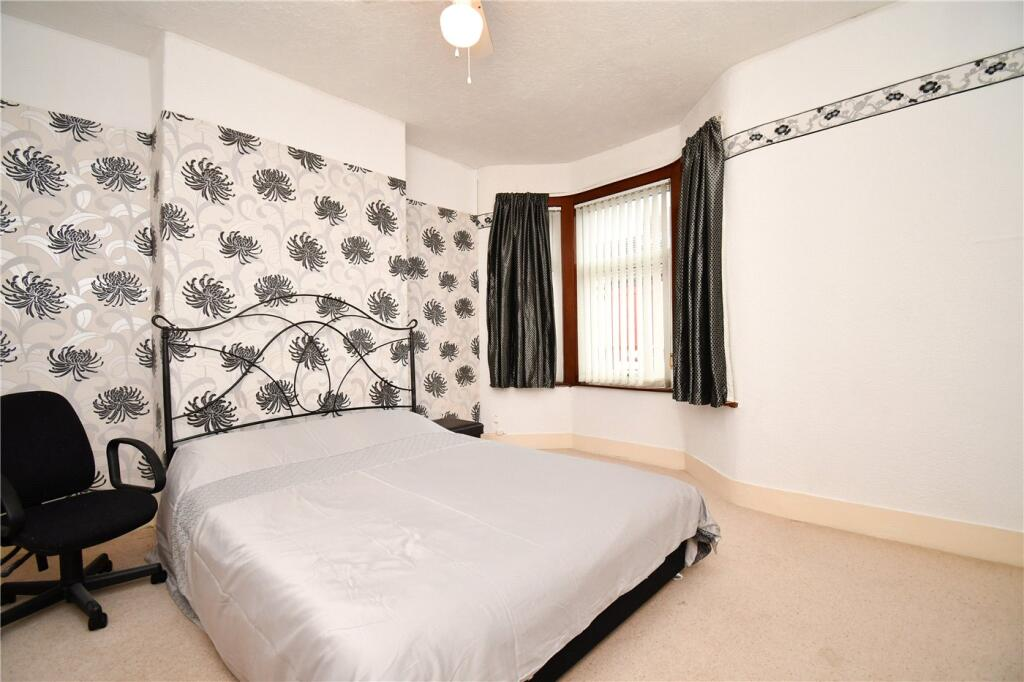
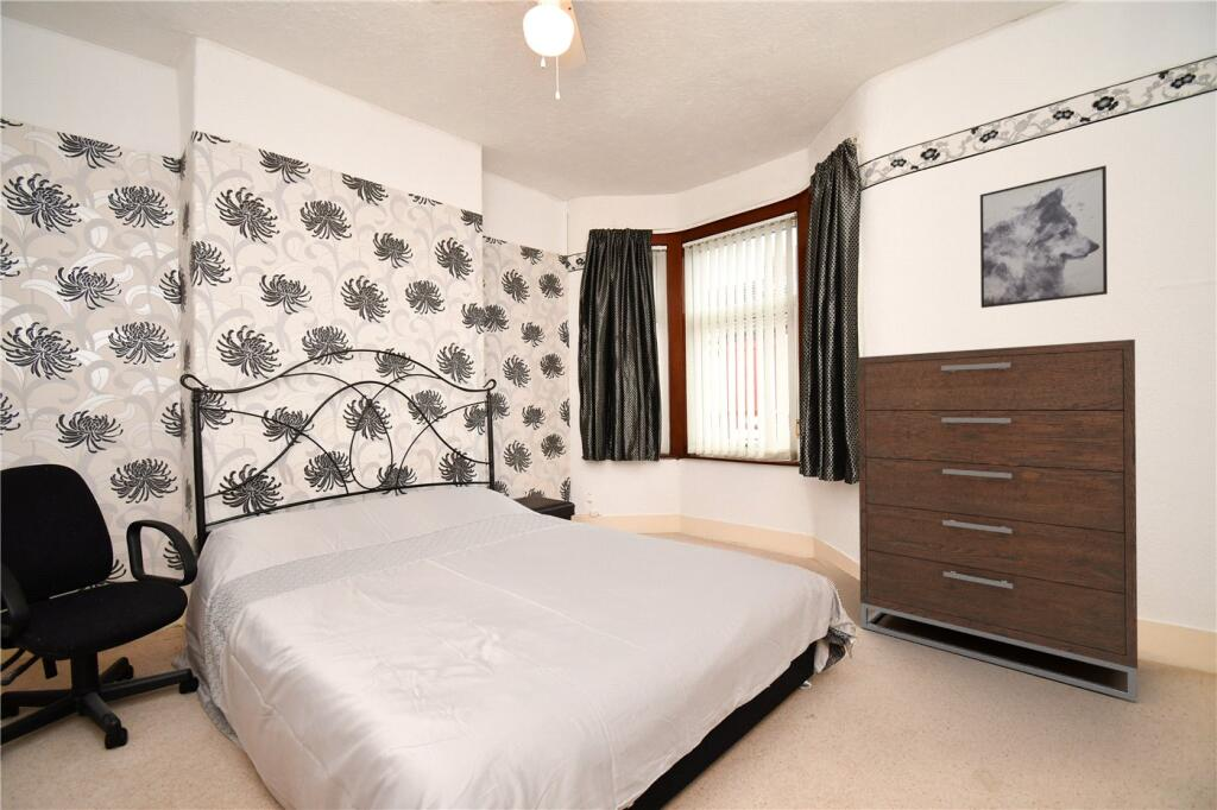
+ wall art [979,164,1109,309]
+ dresser [857,338,1139,703]
